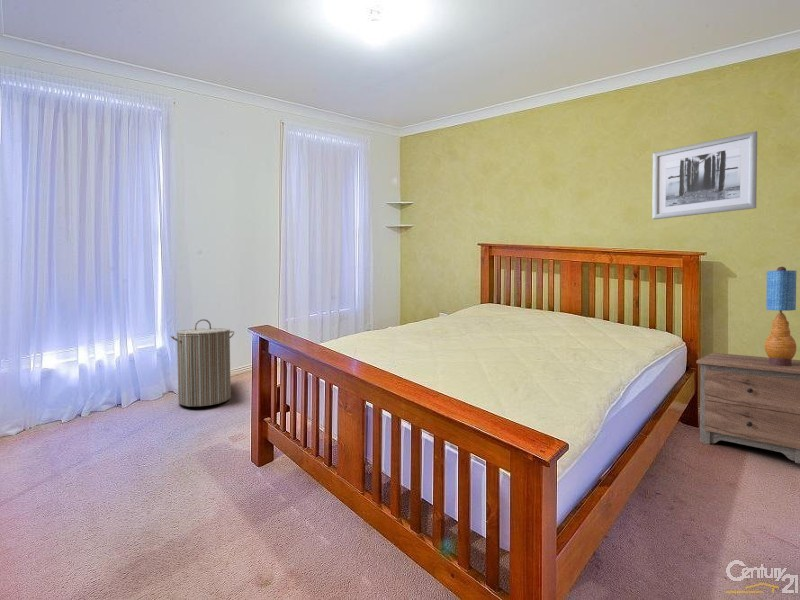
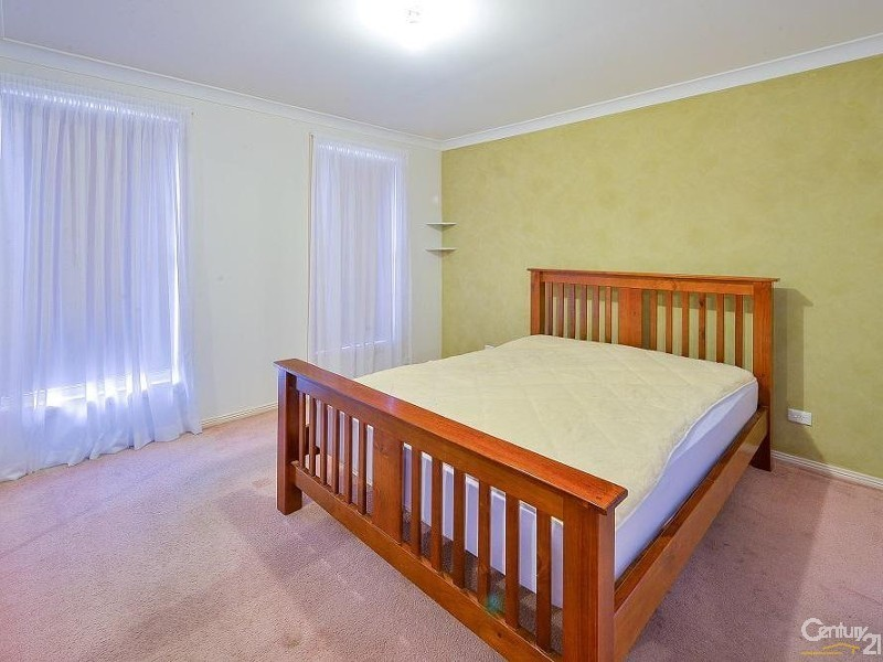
- laundry hamper [170,318,235,408]
- table lamp [764,266,797,366]
- wall art [651,130,758,220]
- nightstand [695,352,800,464]
